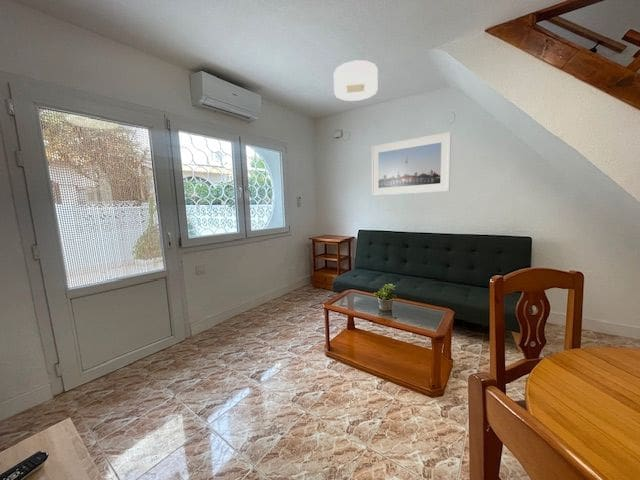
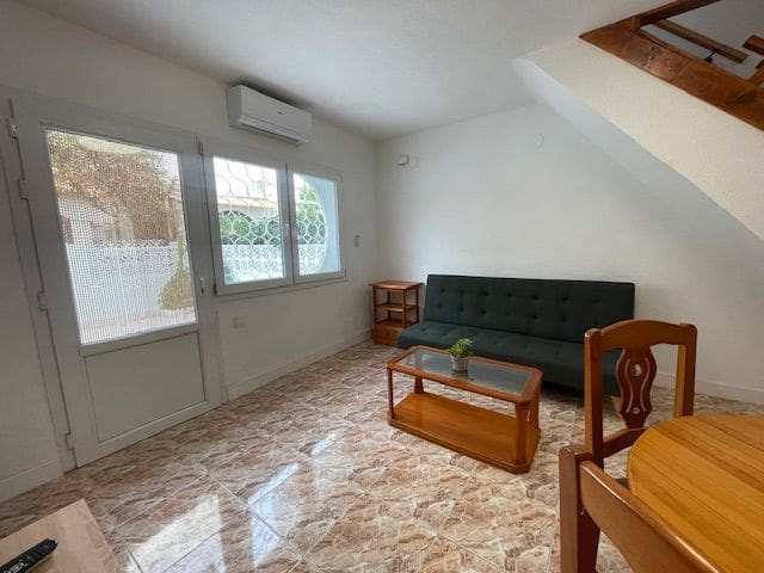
- ceiling light [333,60,379,102]
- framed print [370,131,452,197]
